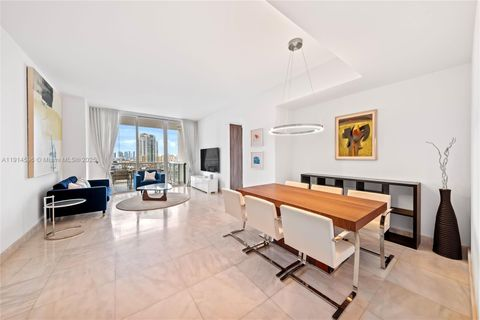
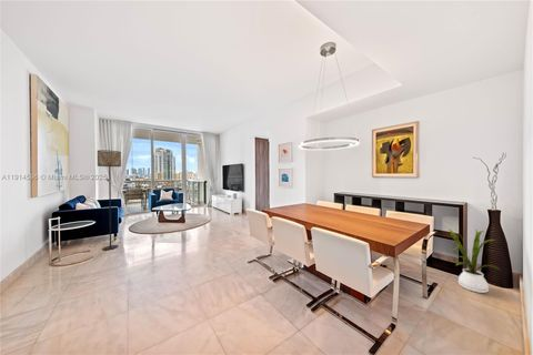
+ floor lamp [97,149,122,251]
+ house plant [444,220,502,294]
